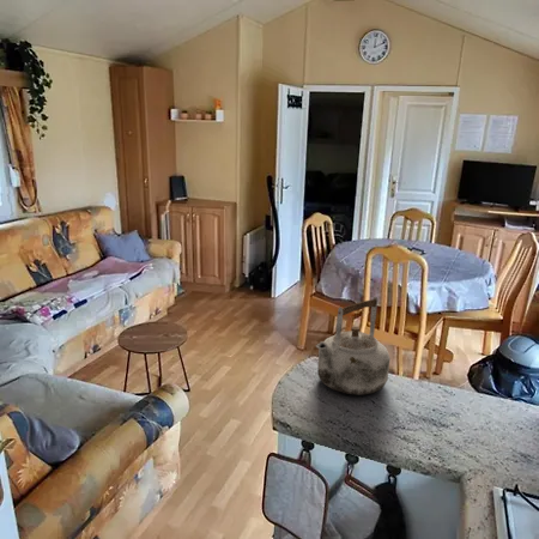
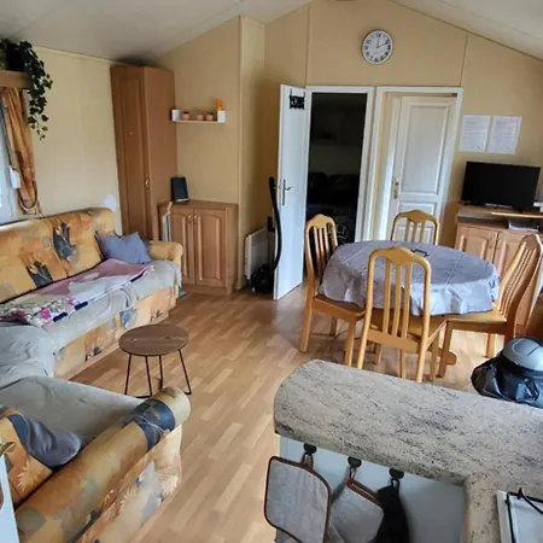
- kettle [315,296,392,396]
